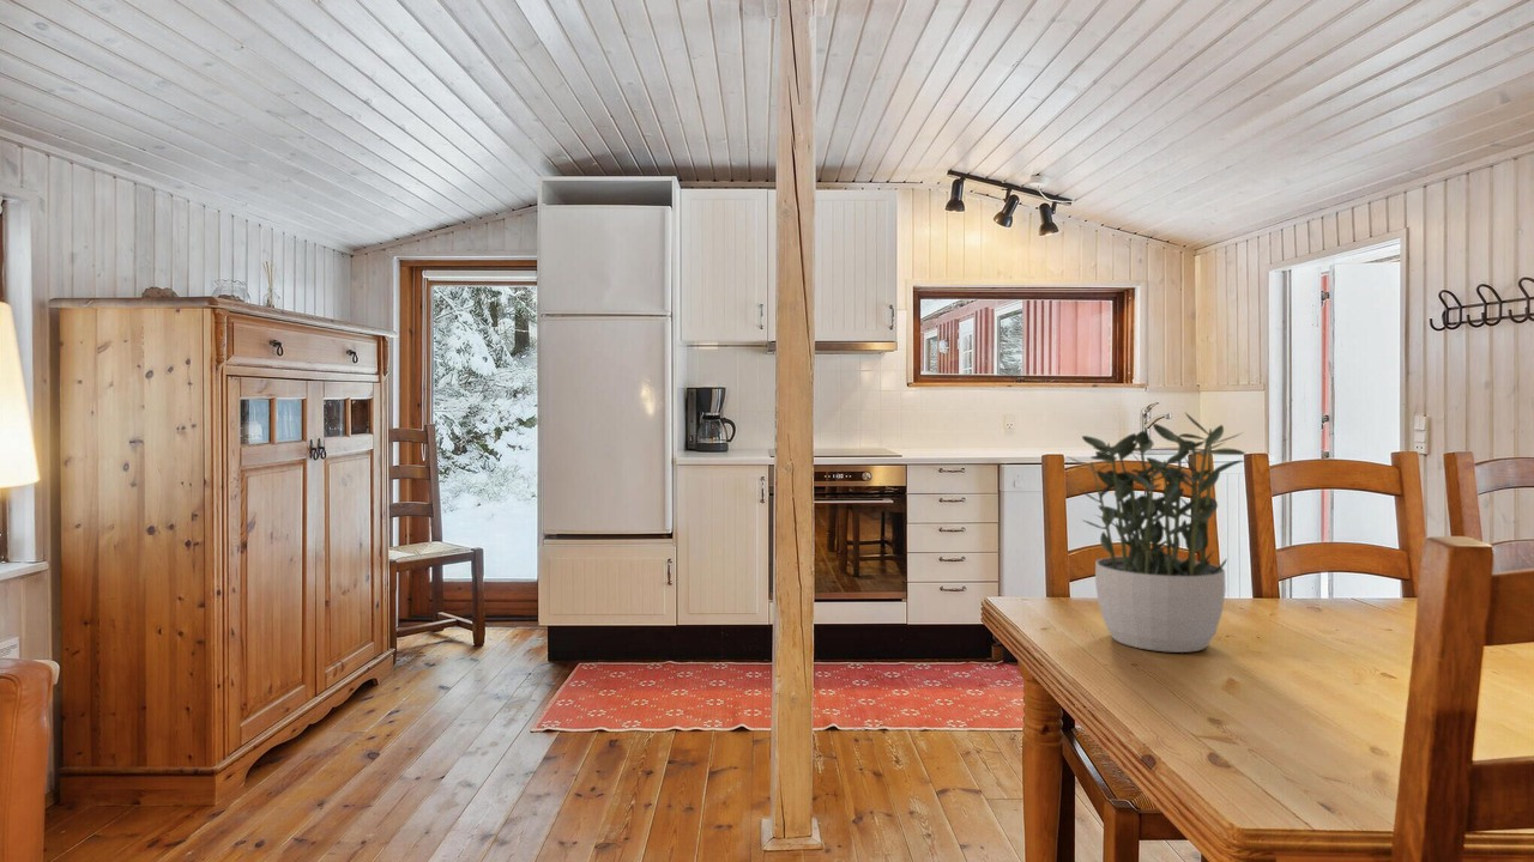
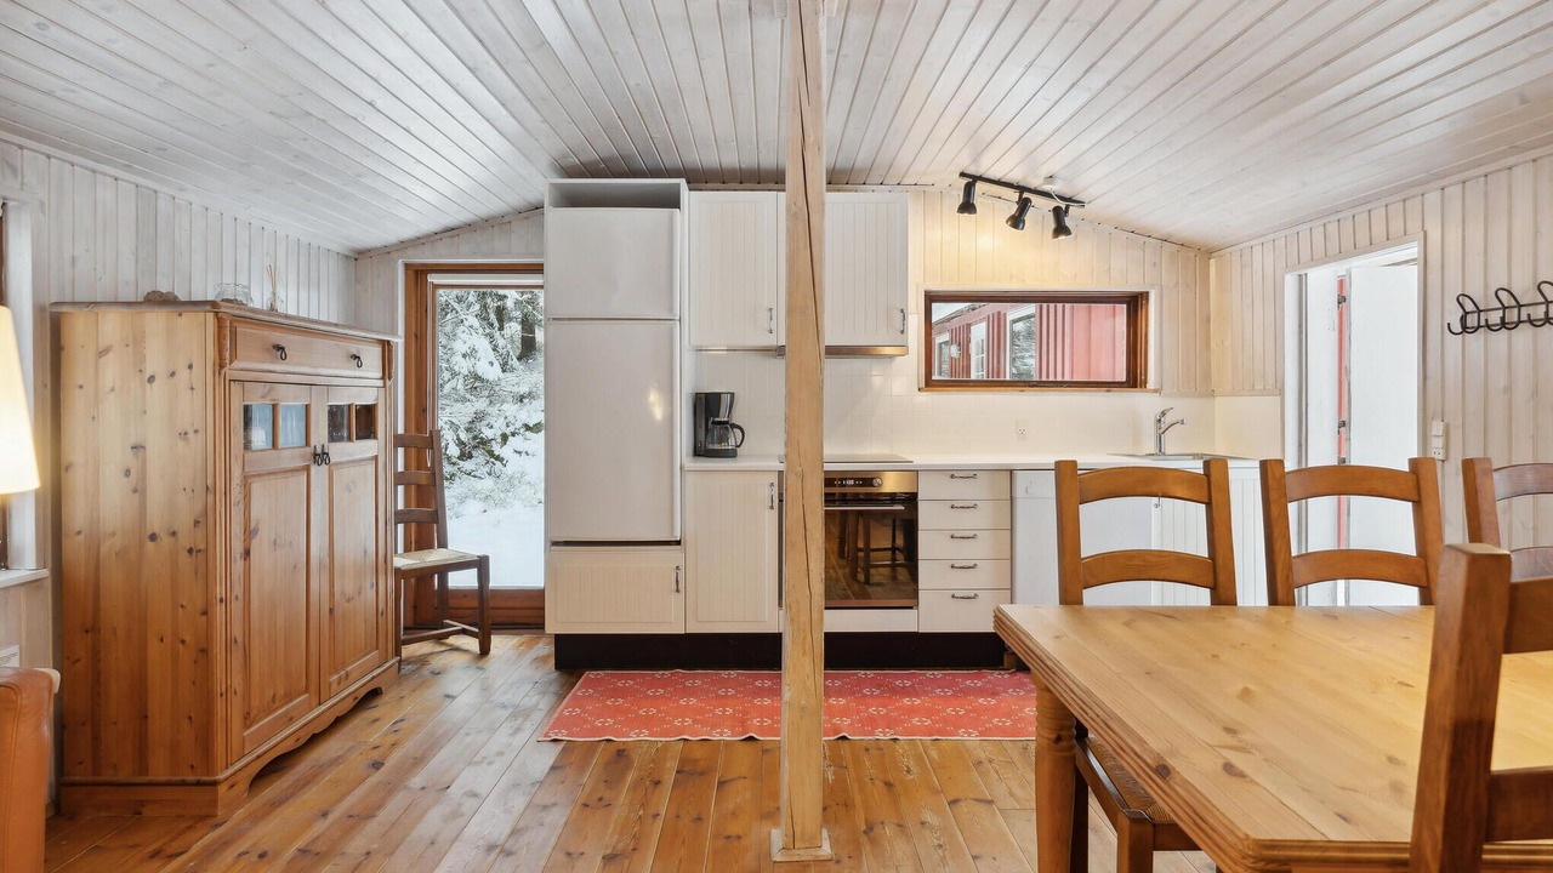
- potted plant [1068,412,1248,654]
